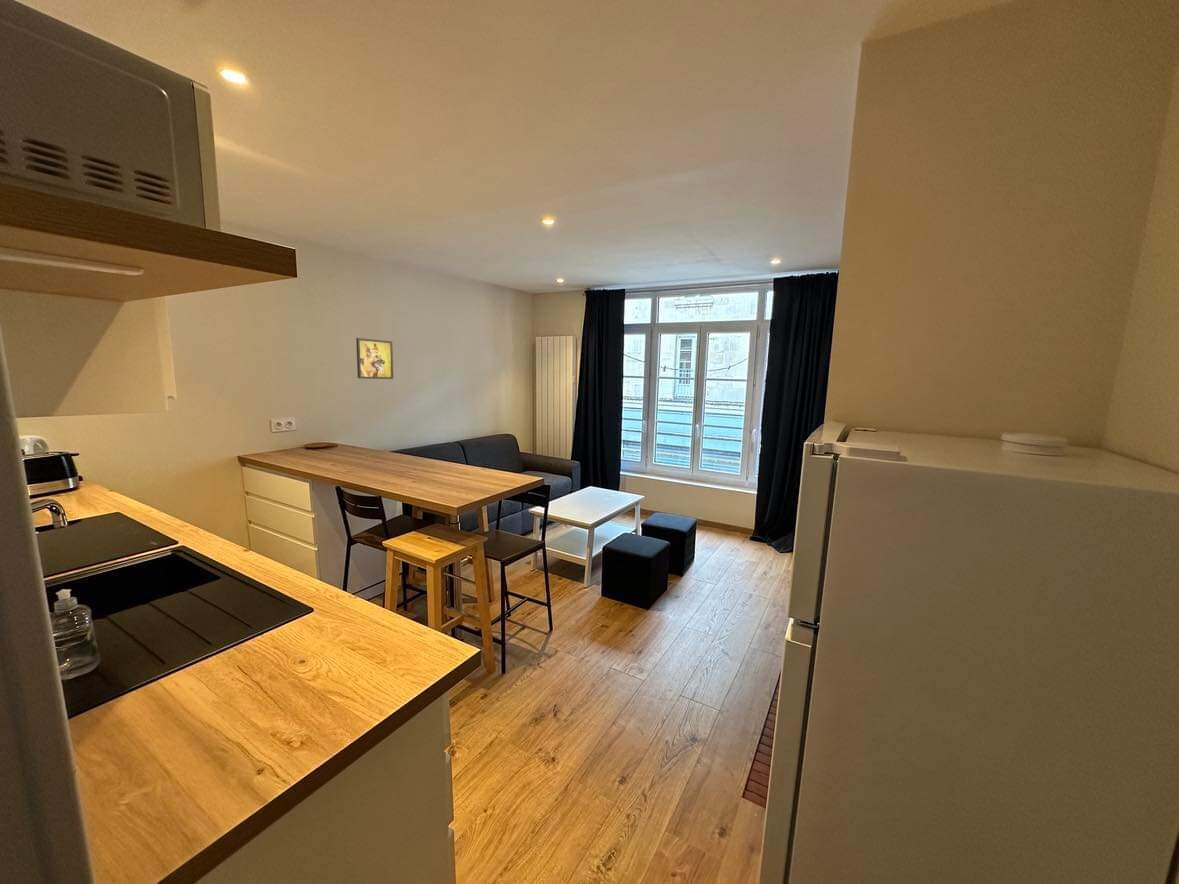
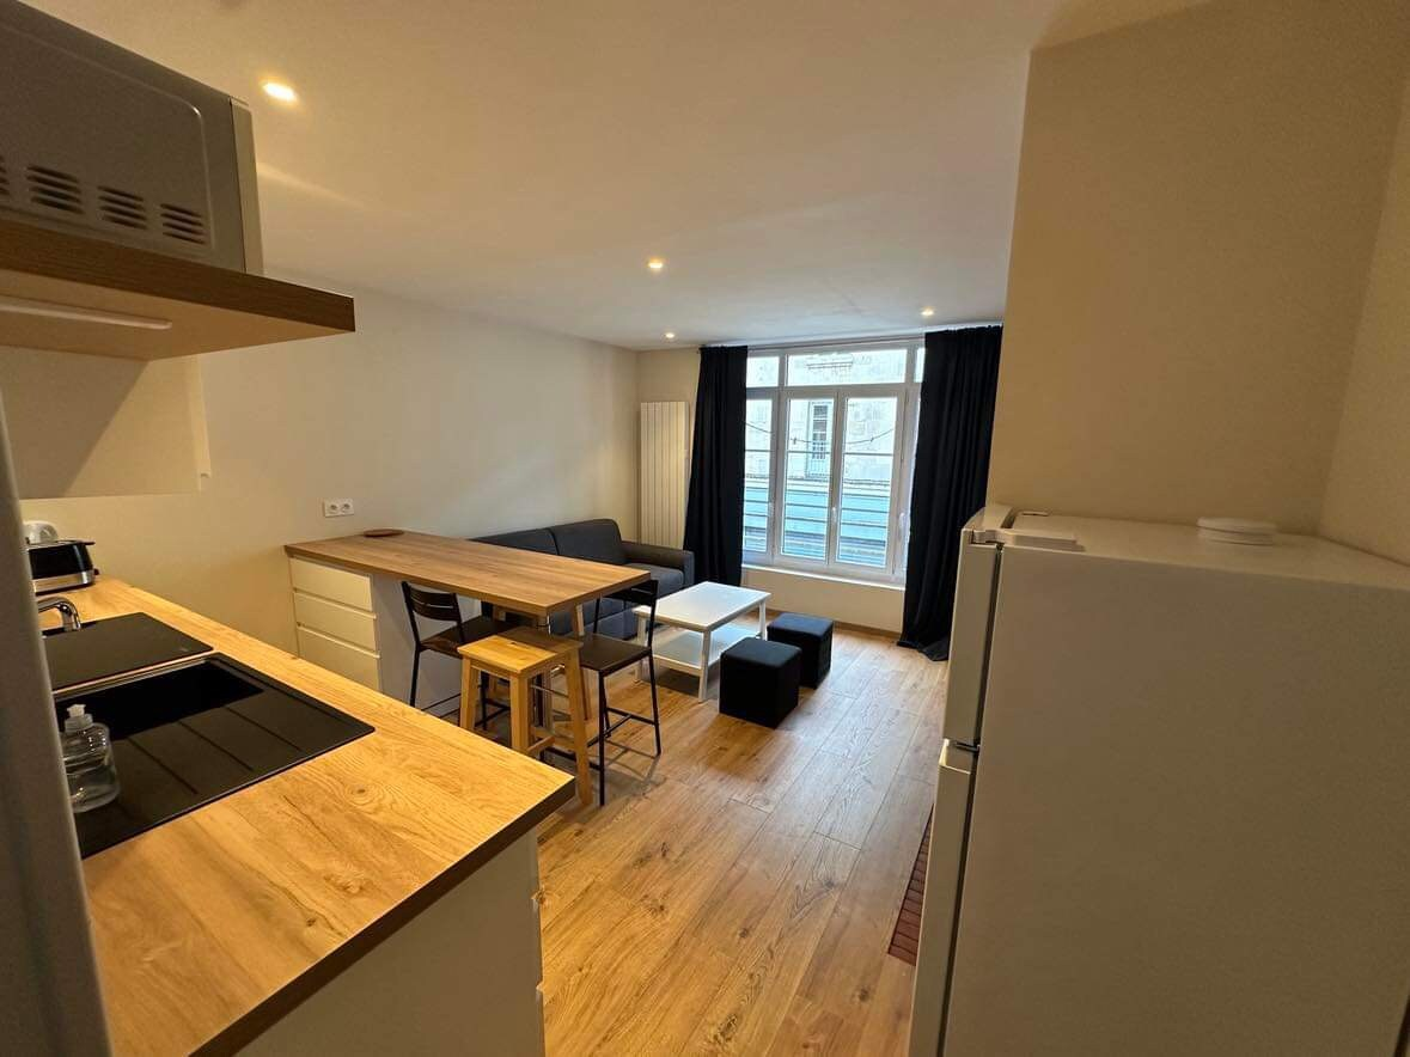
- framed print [355,337,394,380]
